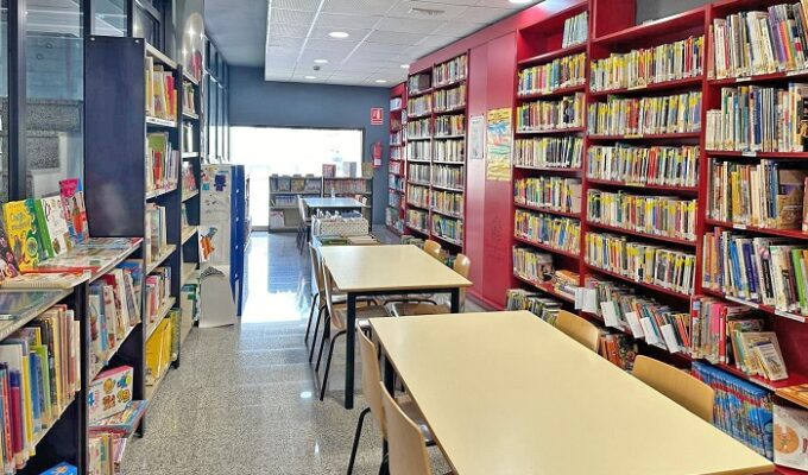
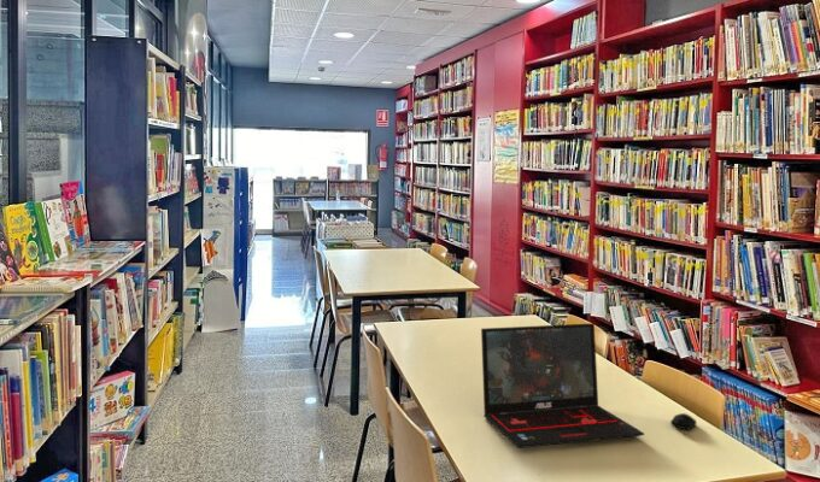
+ laptop [480,322,645,449]
+ computer mouse [669,412,698,441]
